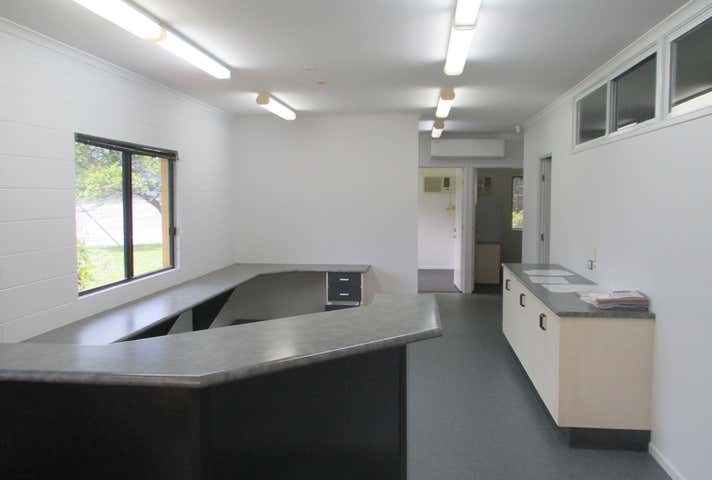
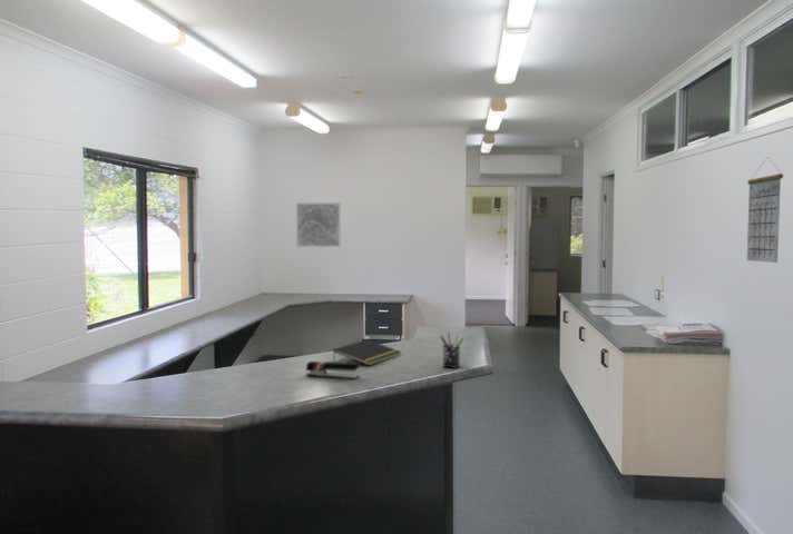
+ notepad [332,338,401,367]
+ calendar [746,158,784,264]
+ stapler [305,360,361,380]
+ wall art [295,201,342,248]
+ pen holder [439,332,466,369]
